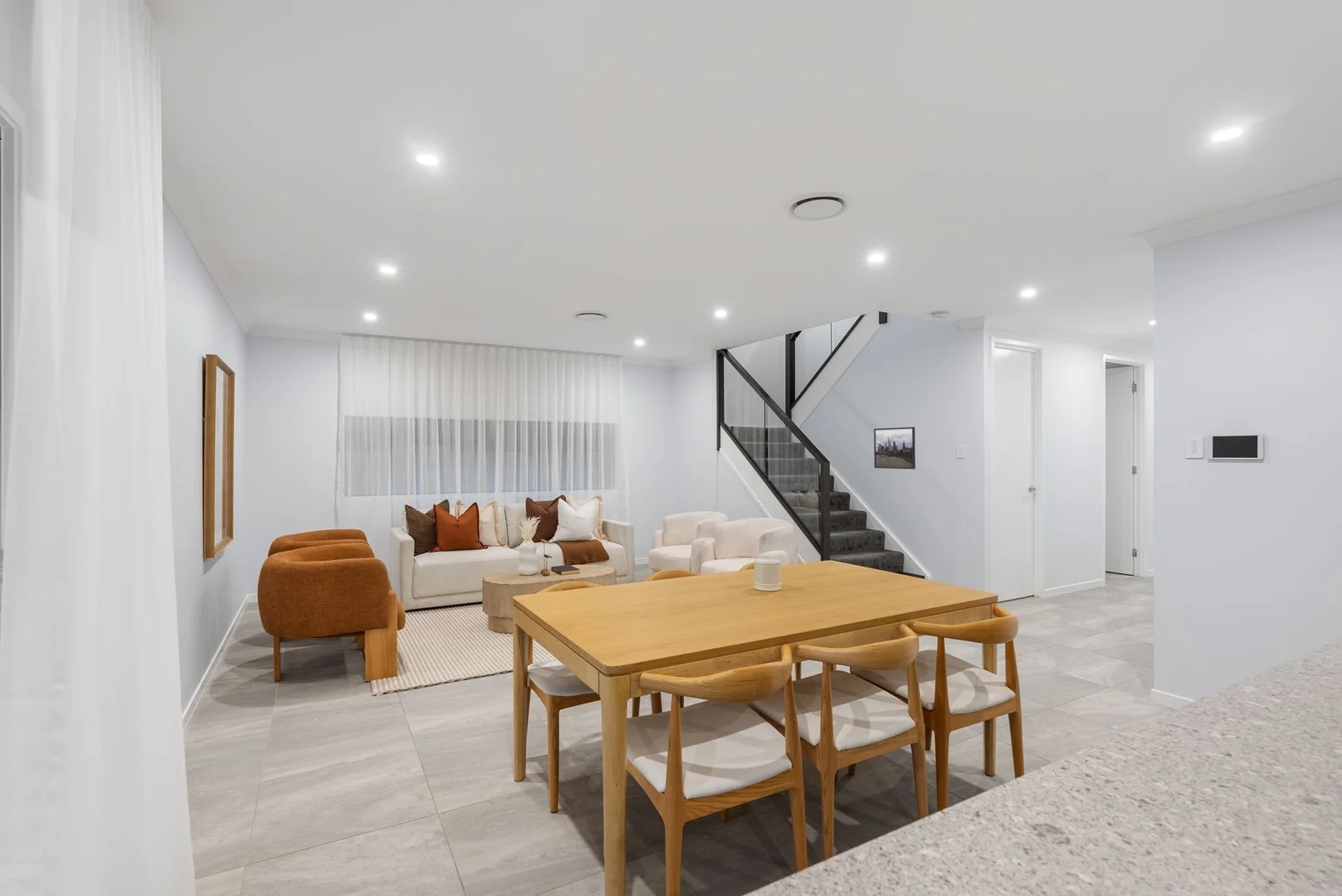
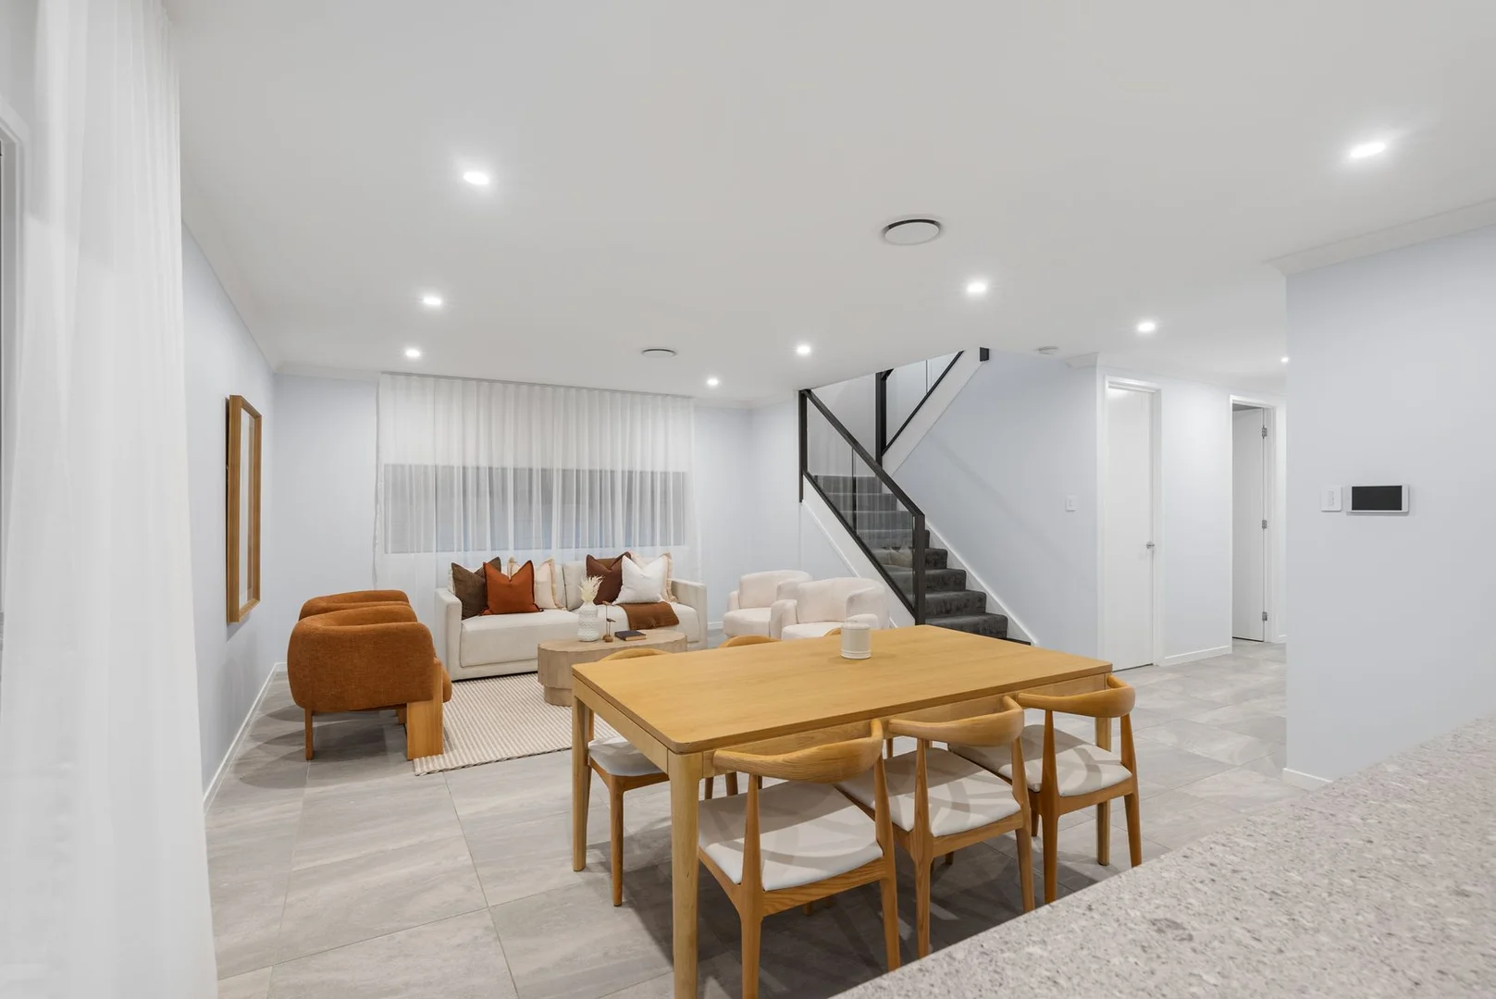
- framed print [873,426,916,470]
